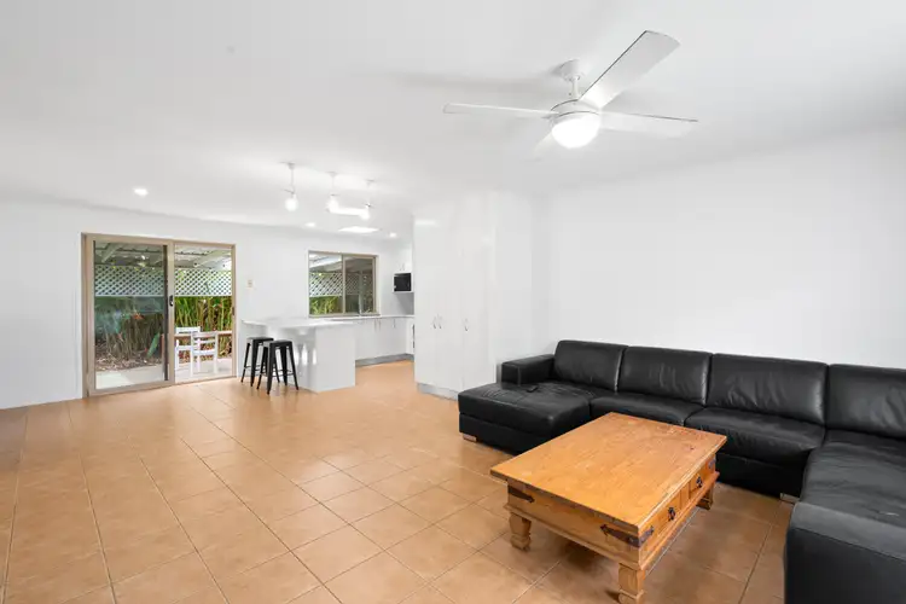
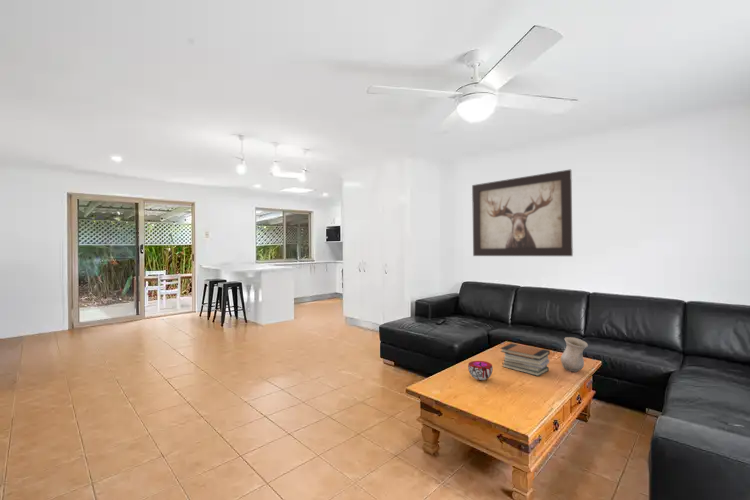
+ book stack [500,342,551,377]
+ wall art [471,169,574,257]
+ decorative bowl [467,360,494,381]
+ vase [560,336,589,373]
